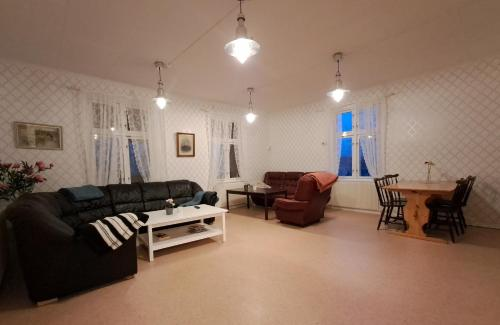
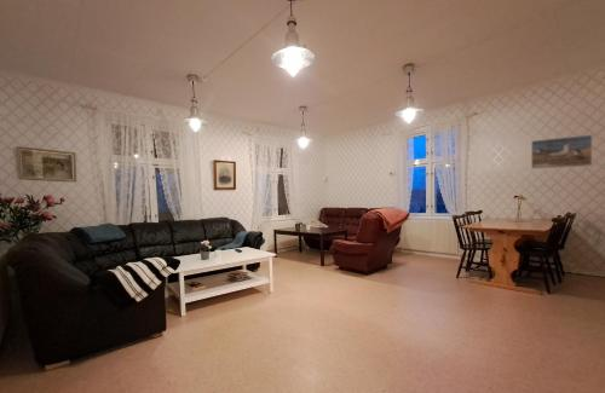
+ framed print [530,133,593,171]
